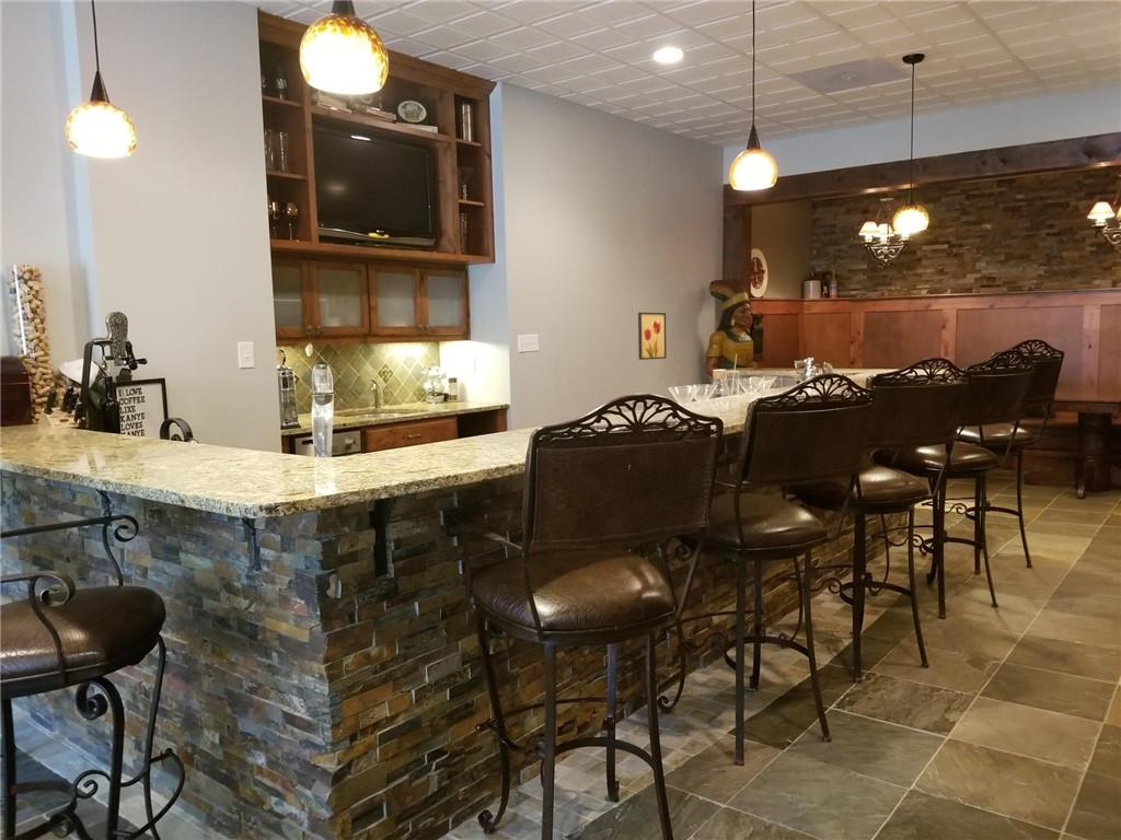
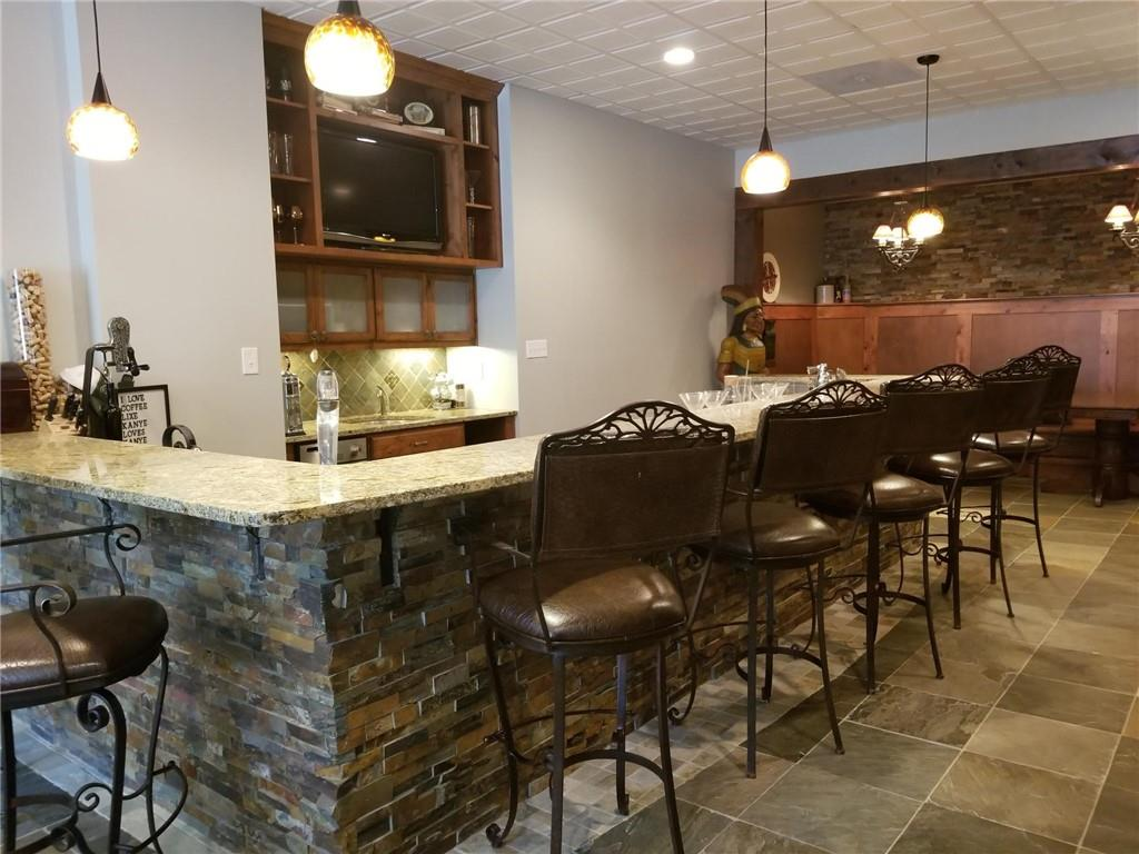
- wall art [637,312,668,361]
